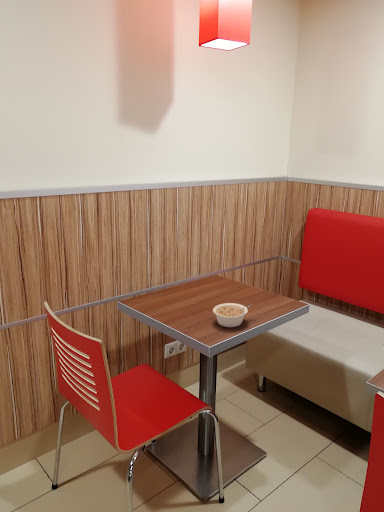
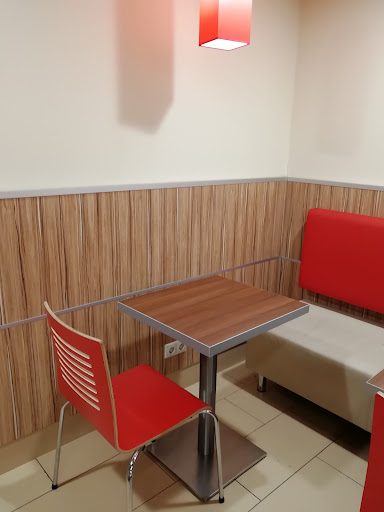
- legume [212,302,254,328]
